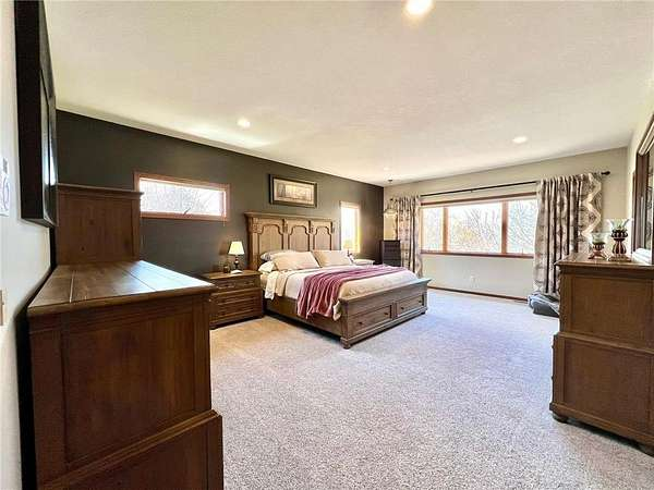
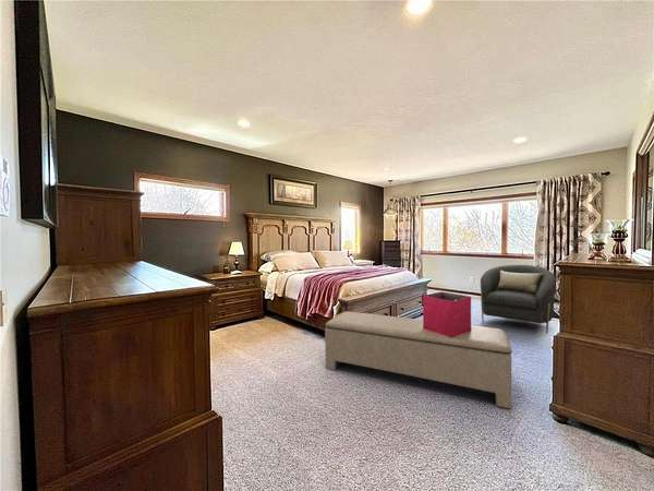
+ storage bin [422,291,472,337]
+ bench [324,311,513,409]
+ armchair [480,264,557,335]
